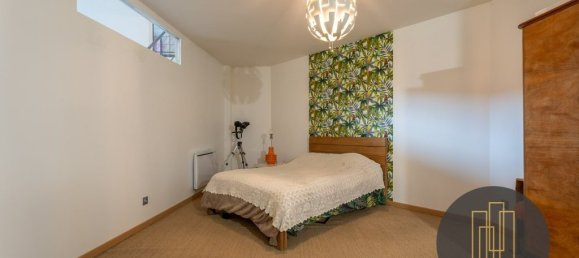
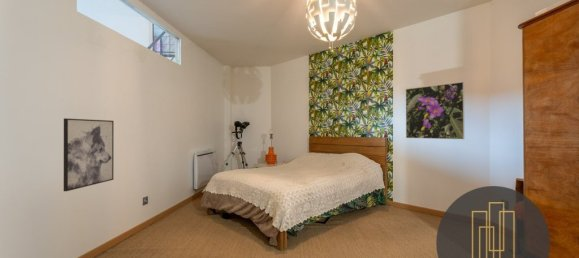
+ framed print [405,81,465,140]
+ wall art [63,117,115,192]
